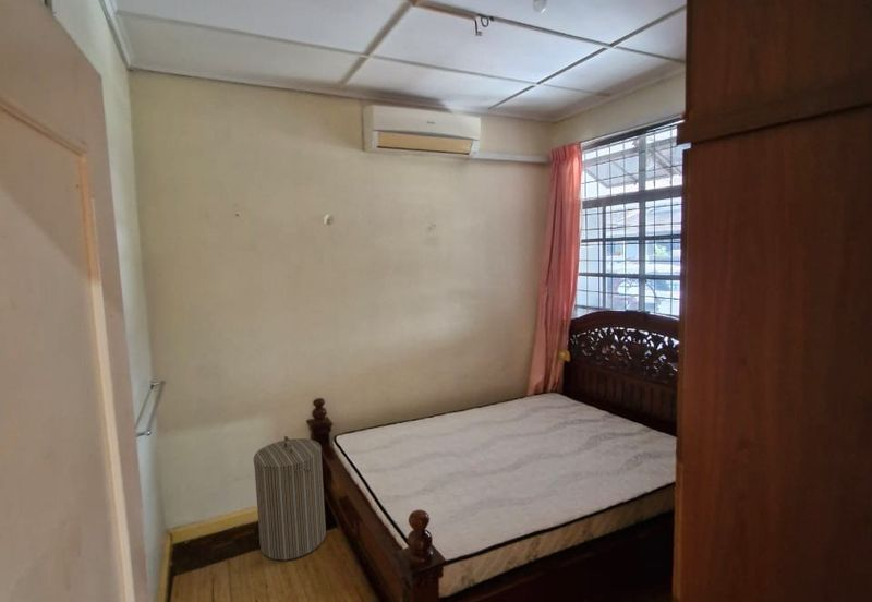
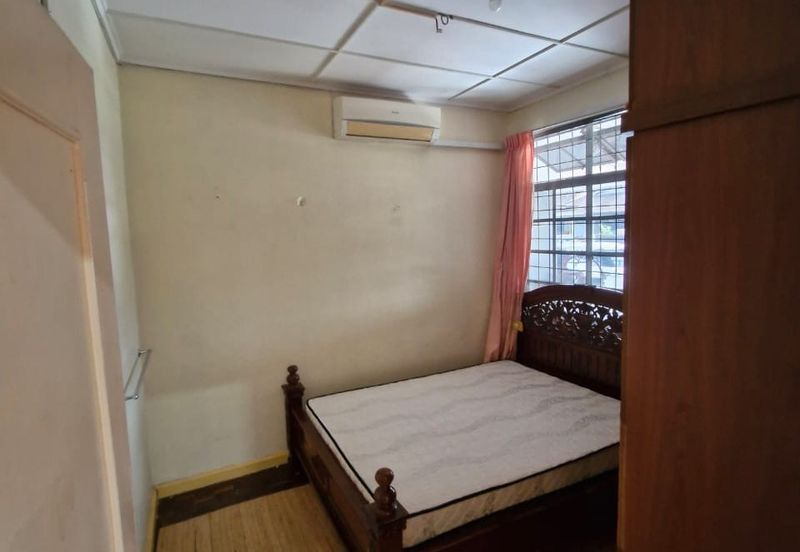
- laundry hamper [252,435,327,561]
